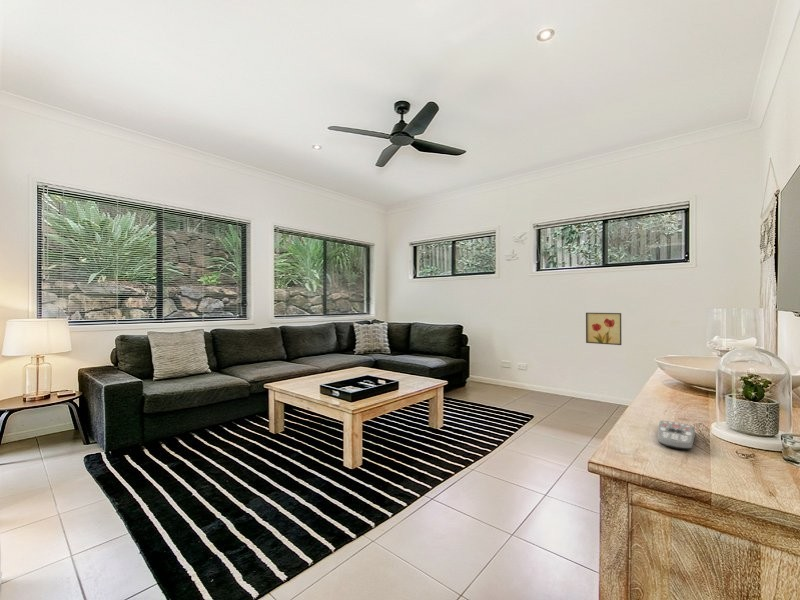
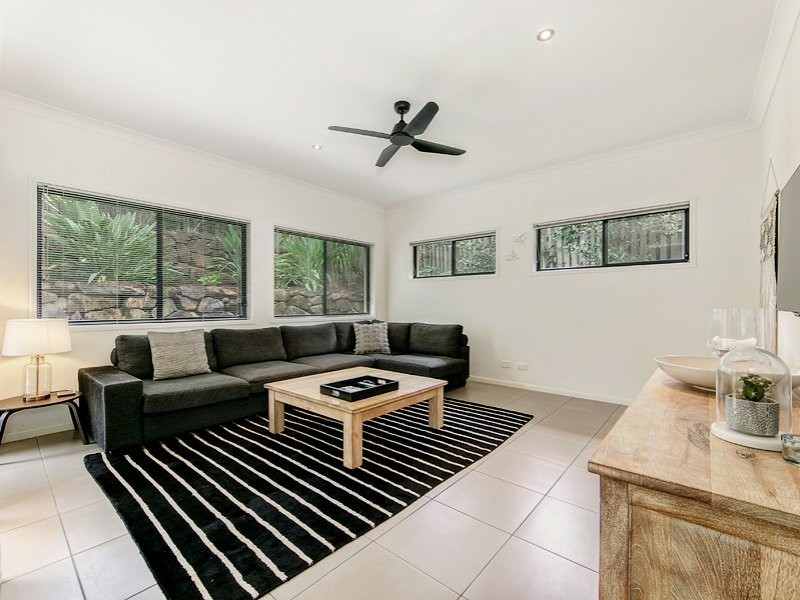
- wall art [585,312,622,346]
- remote control [657,420,696,451]
